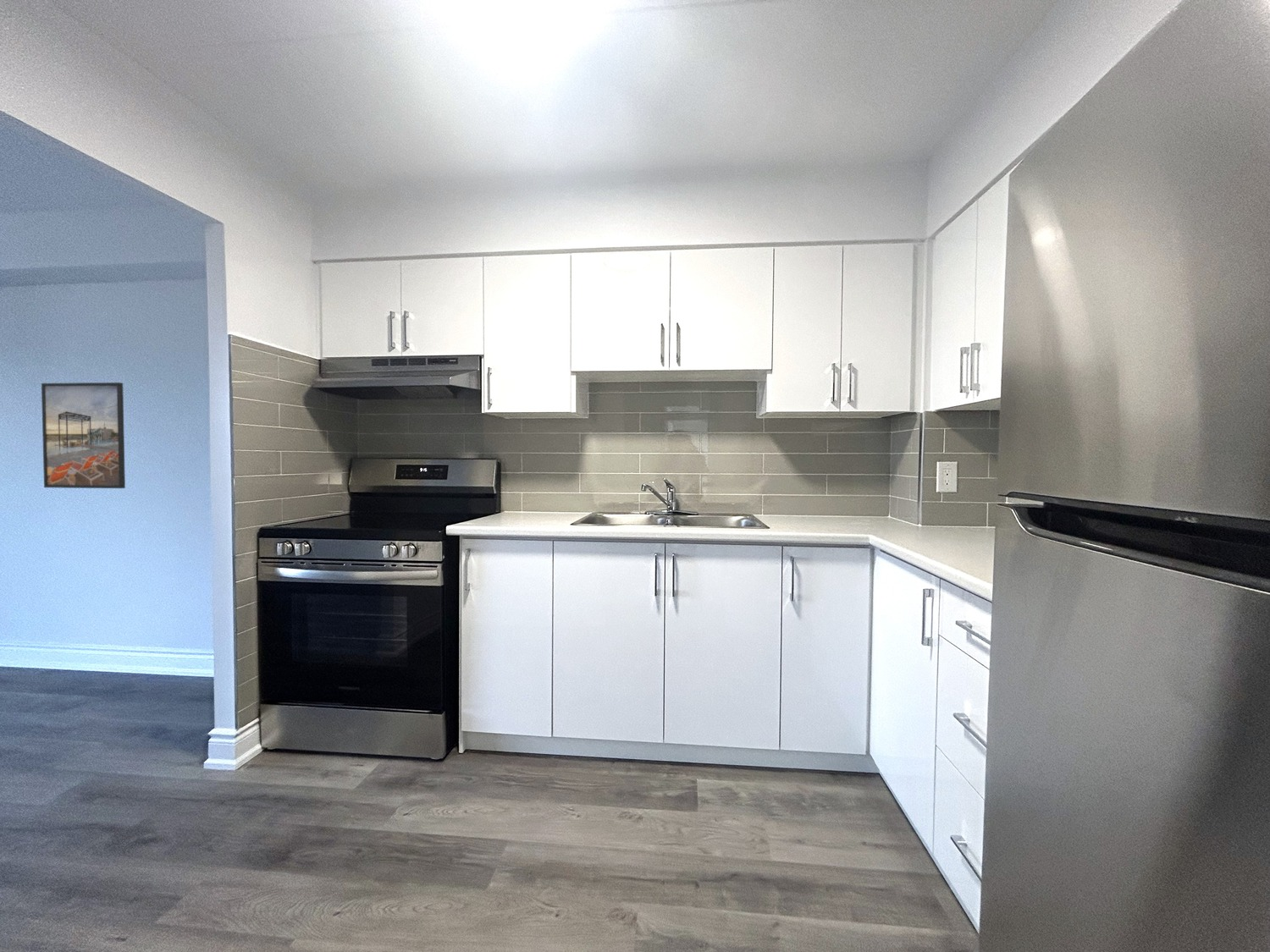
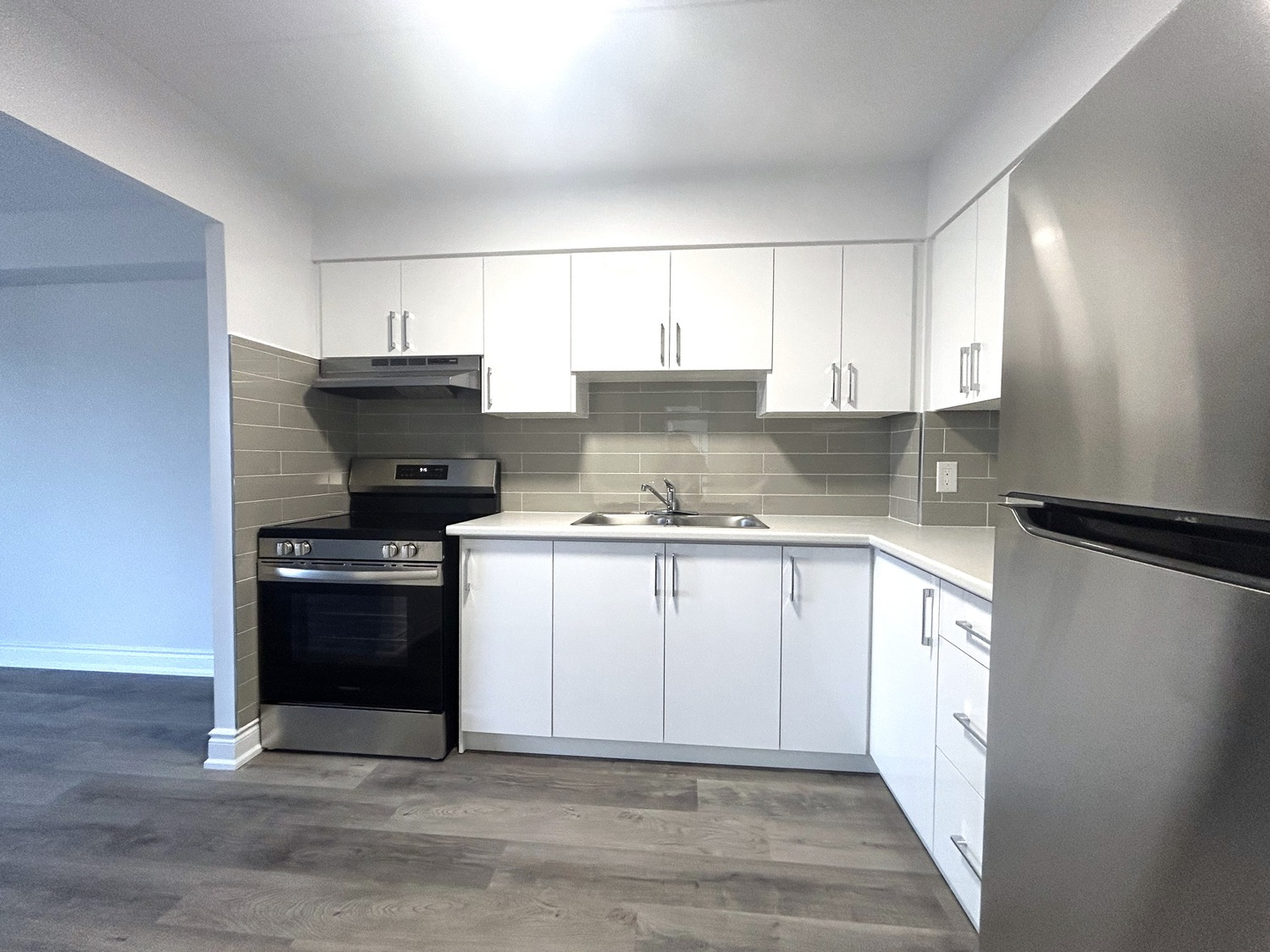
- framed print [41,382,126,489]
